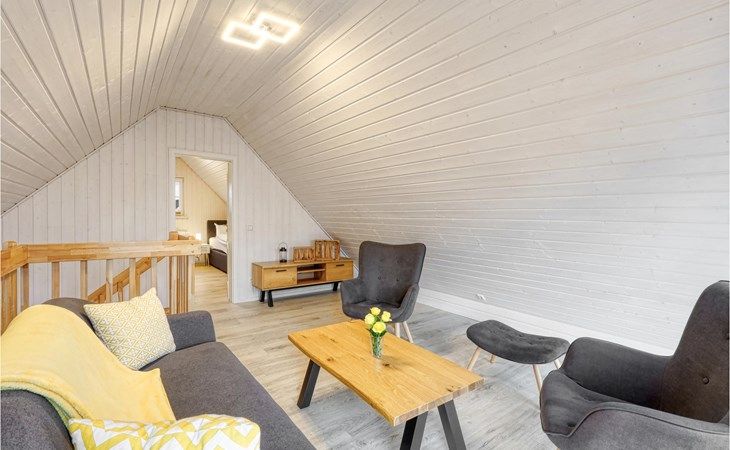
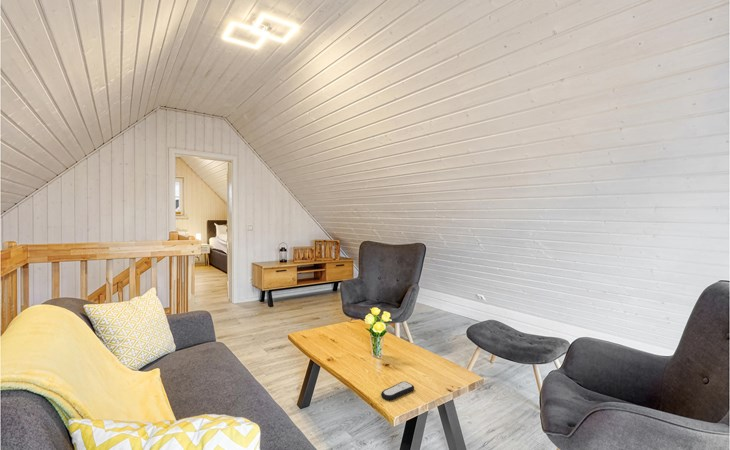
+ remote control [380,381,415,401]
